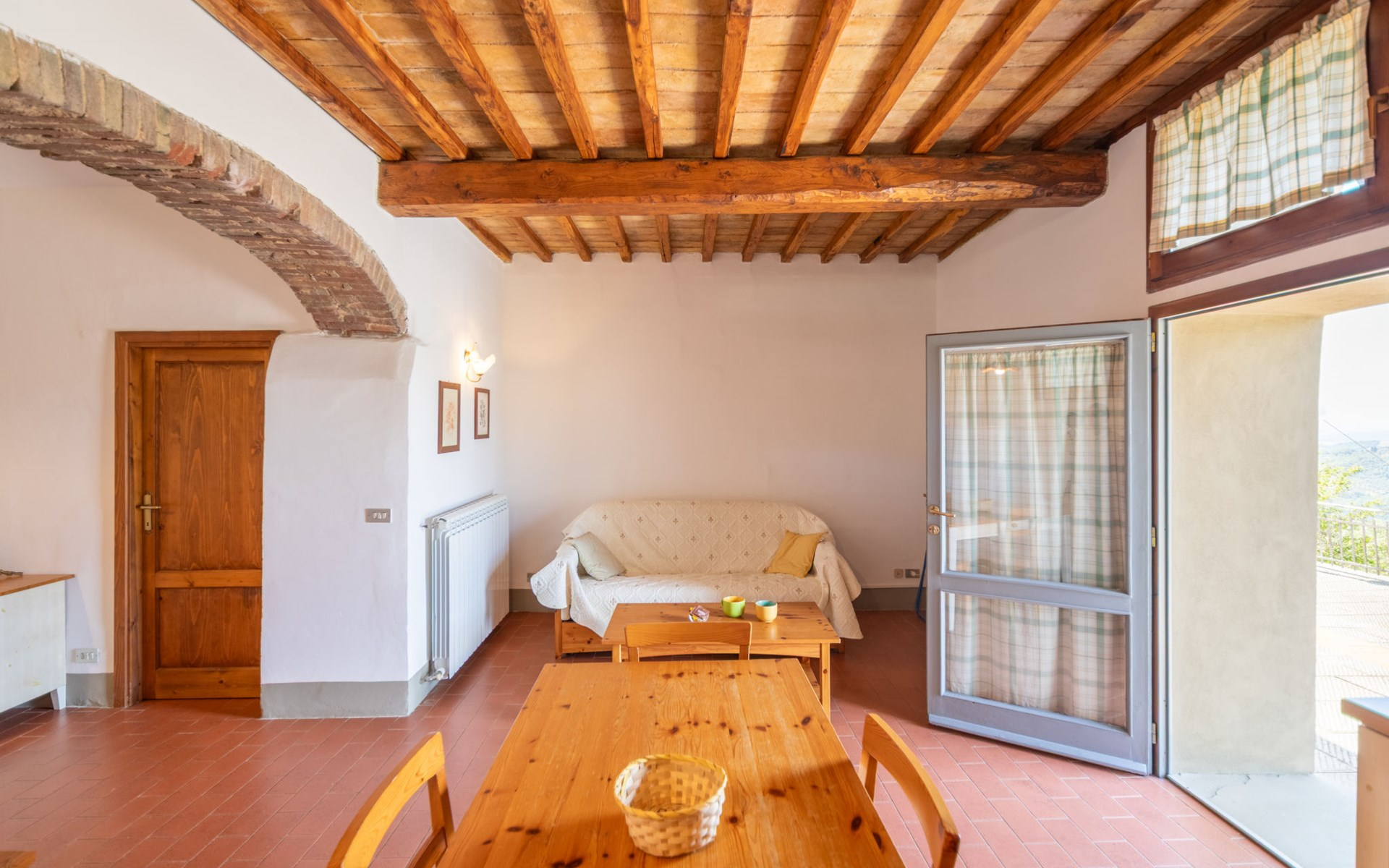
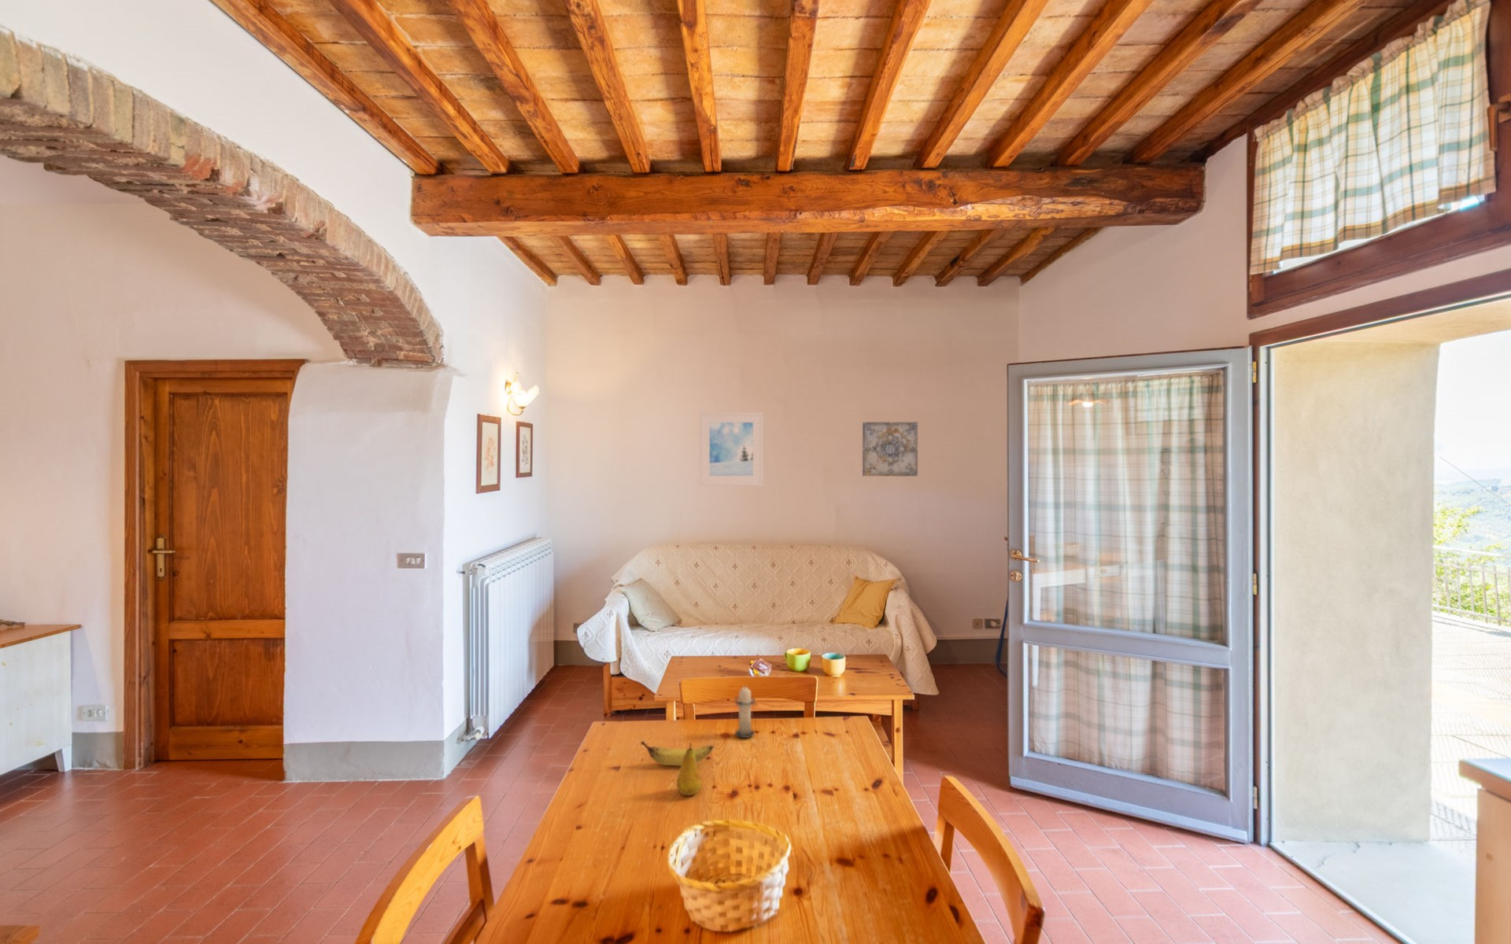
+ fruit [676,742,703,796]
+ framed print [698,411,764,487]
+ candle [733,683,756,738]
+ wall art [862,421,918,476]
+ banana [640,741,715,767]
